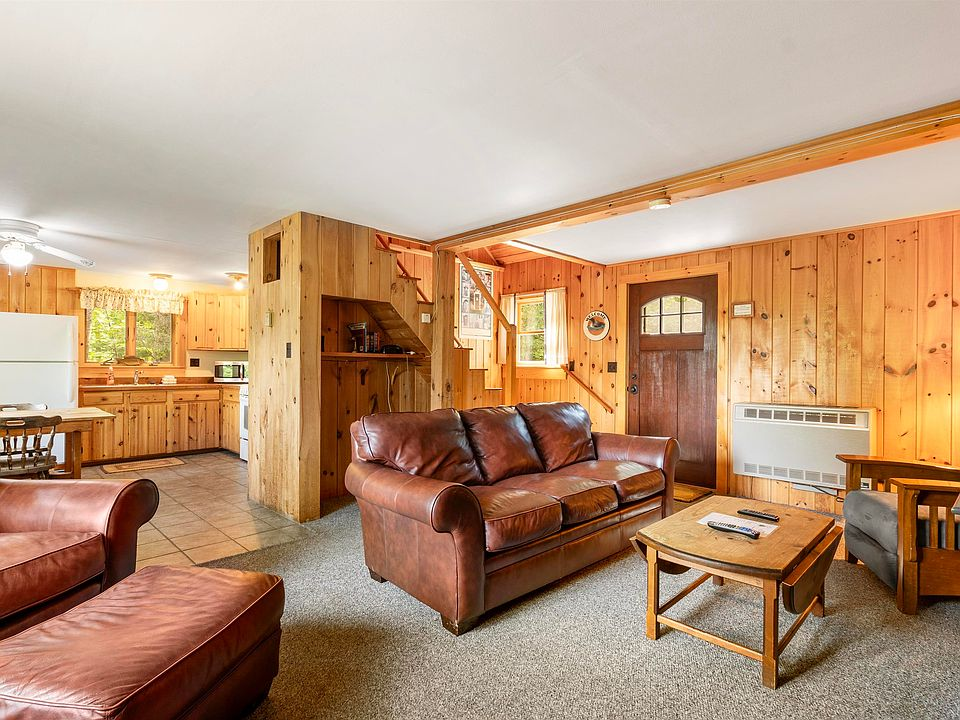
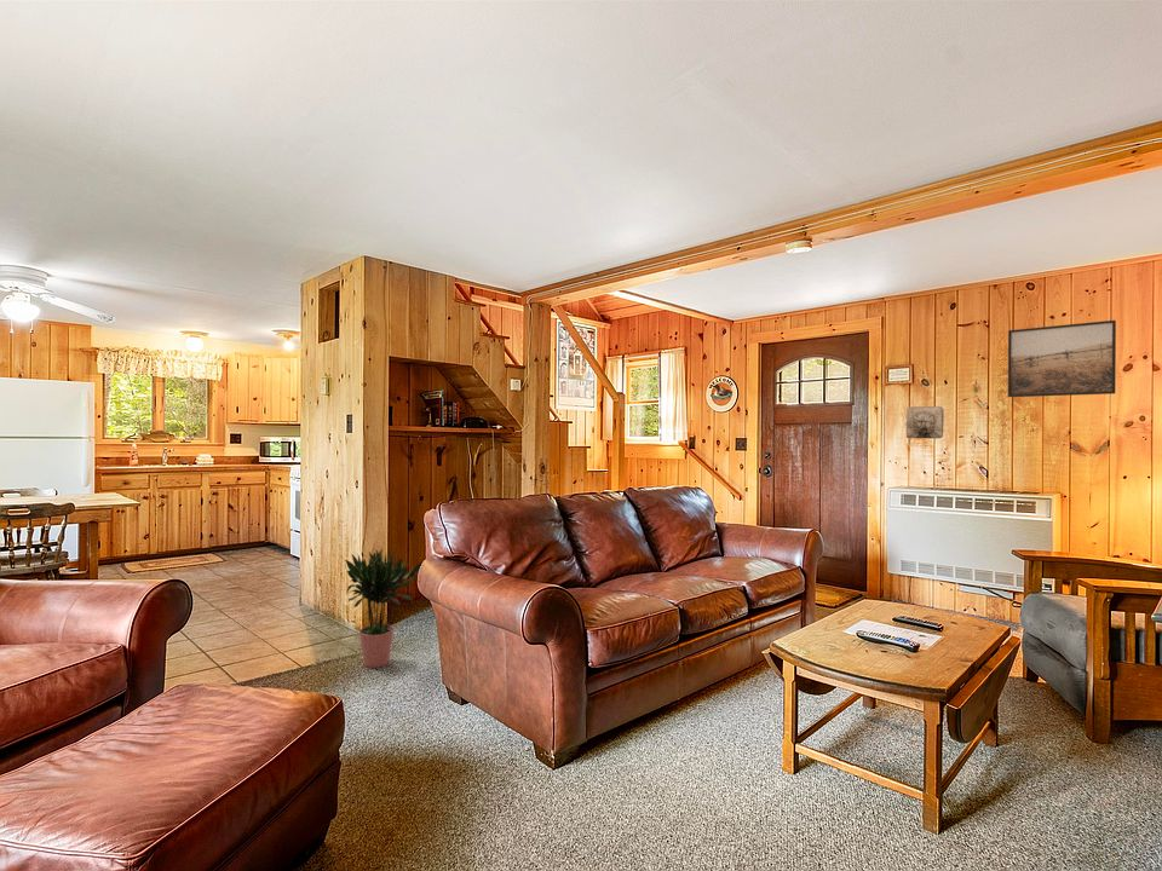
+ potted plant [344,547,422,669]
+ wall relief [905,405,945,439]
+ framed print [1007,319,1117,398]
